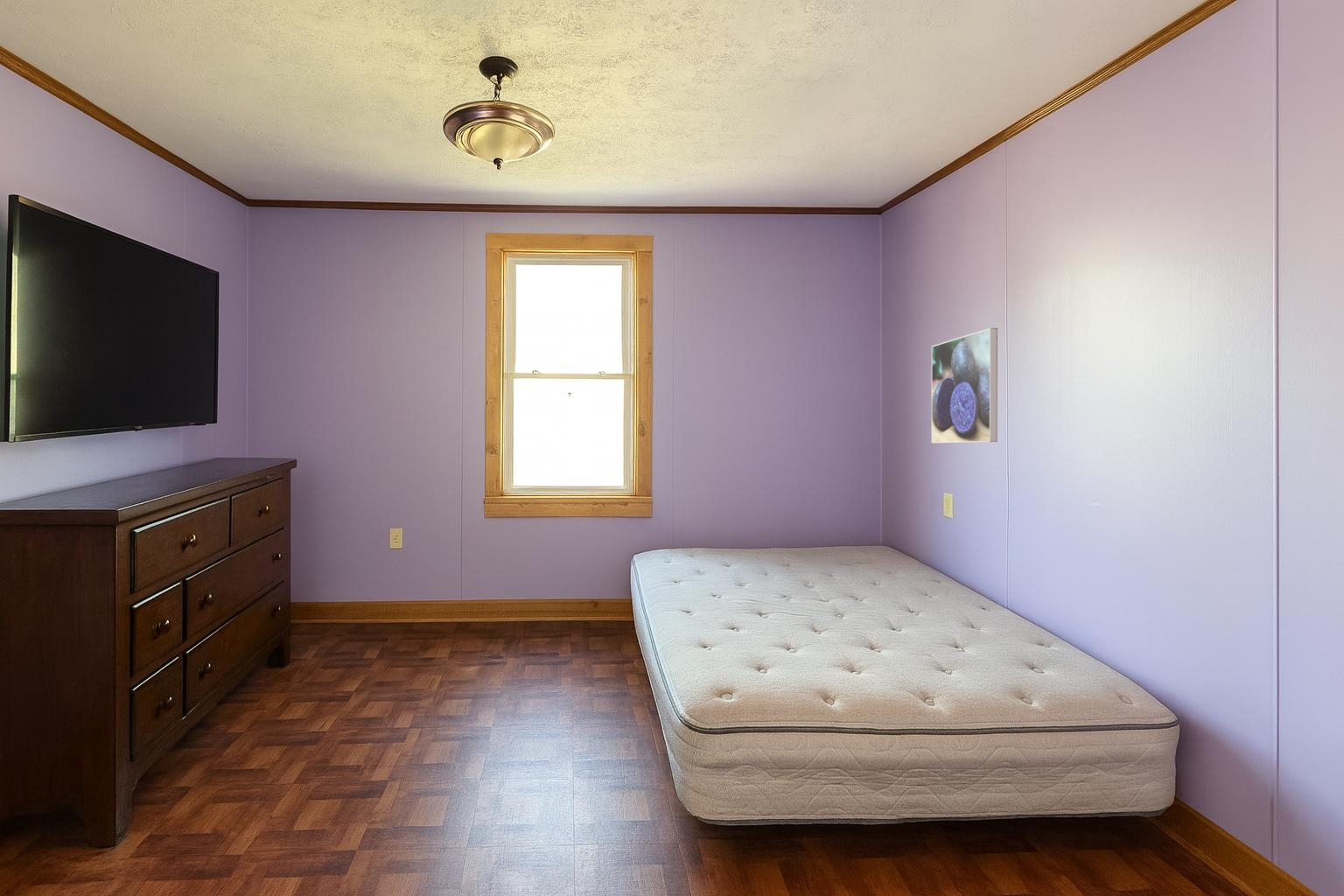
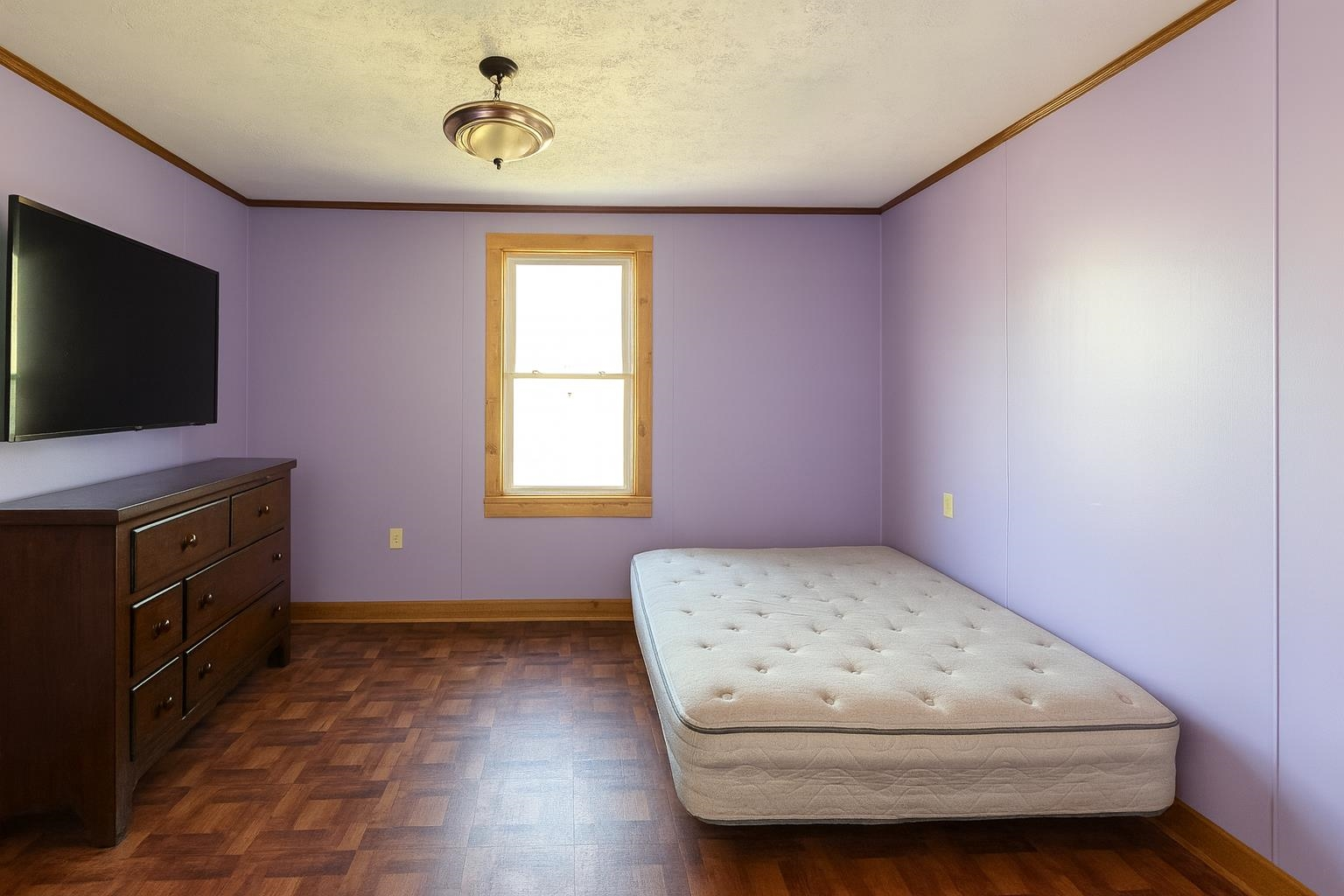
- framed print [931,327,998,444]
